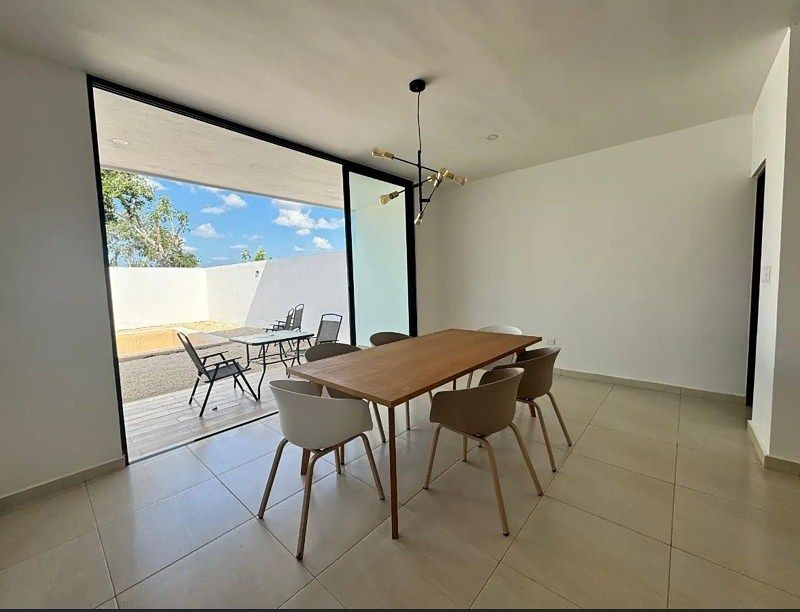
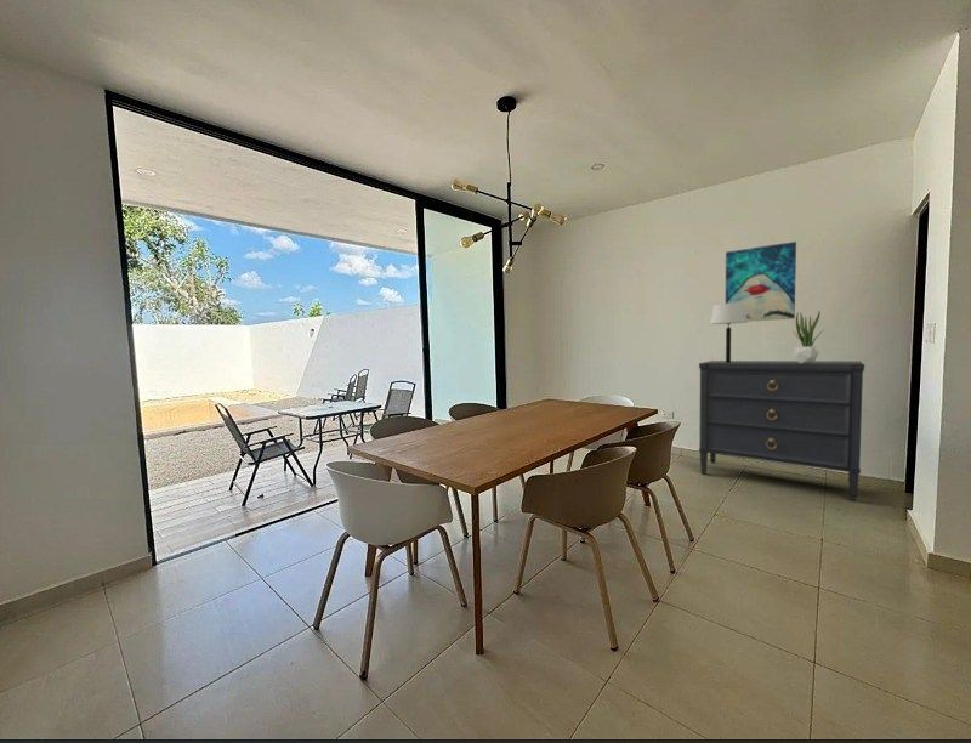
+ wall art [723,240,797,323]
+ potted plant [793,310,824,363]
+ dresser [698,359,865,501]
+ table lamp [709,302,749,363]
